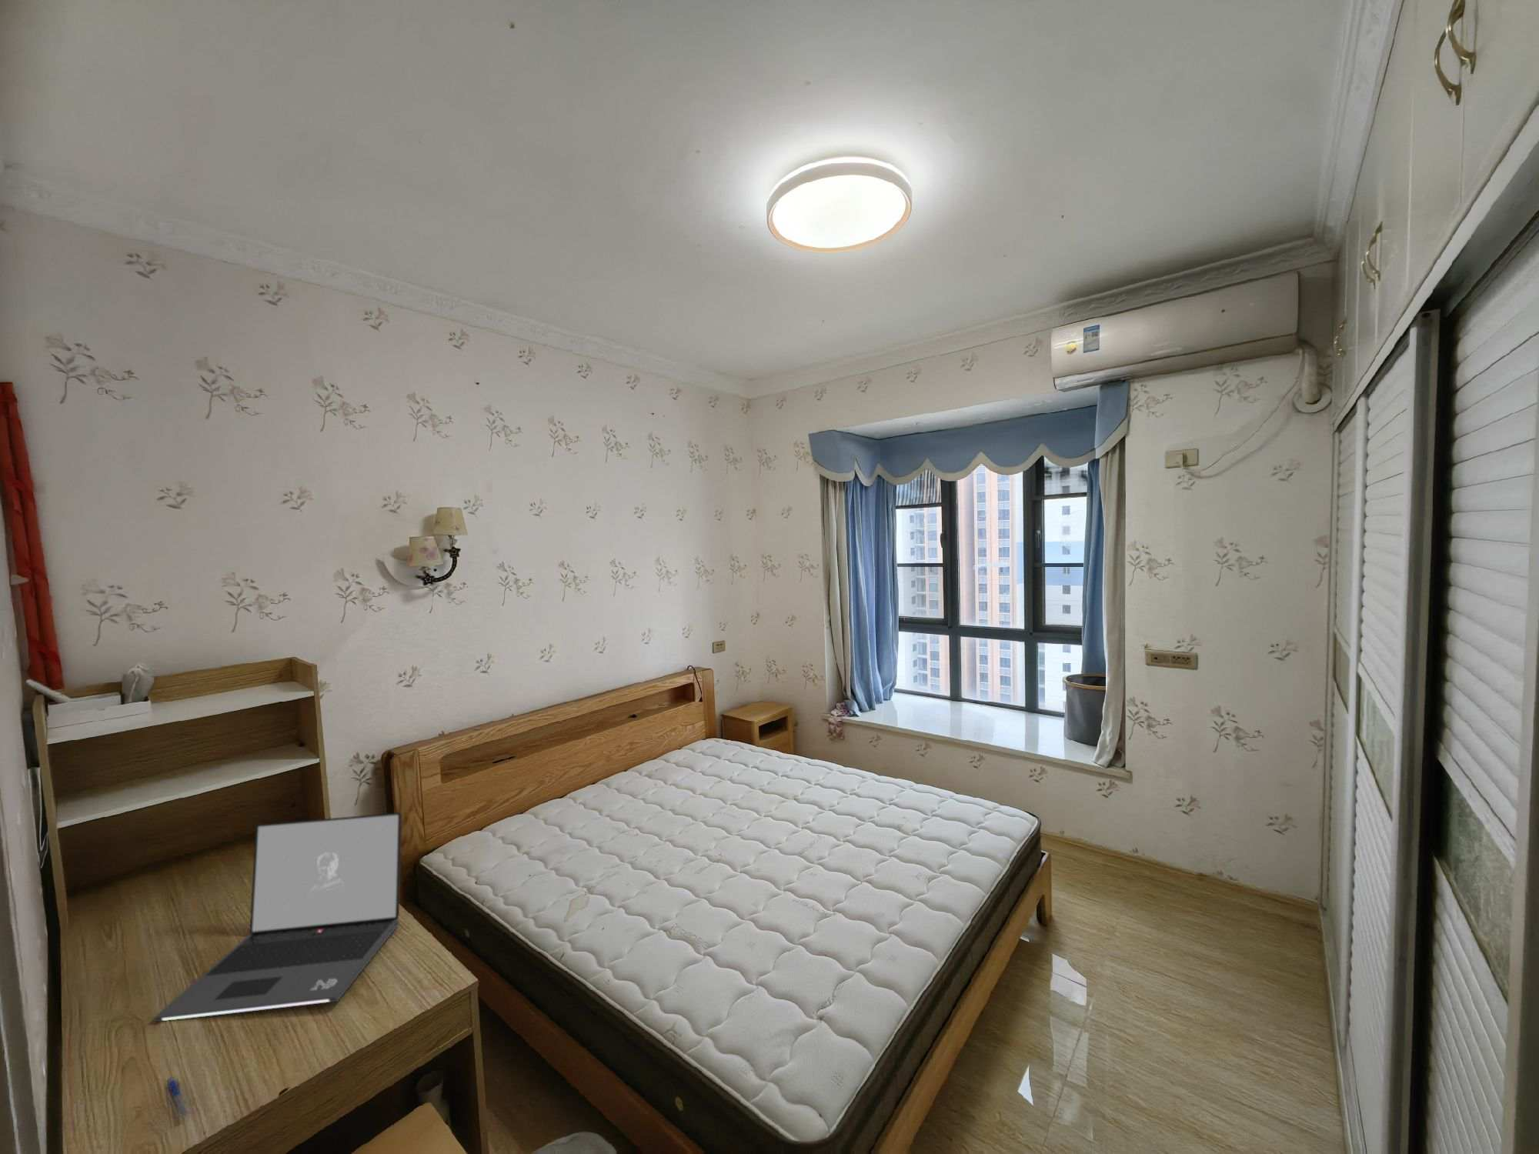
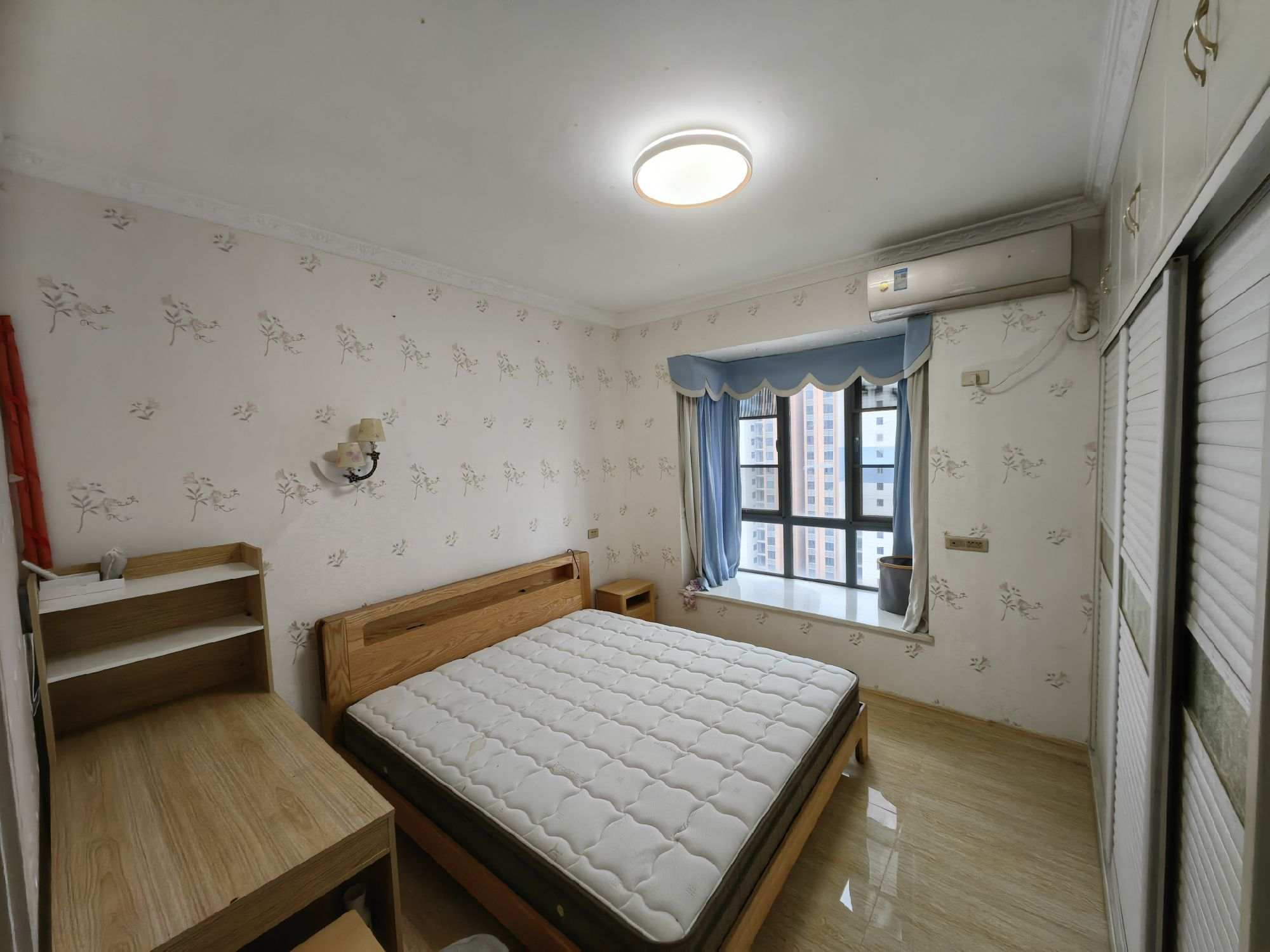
- laptop [153,812,402,1022]
- pen [165,1076,193,1120]
